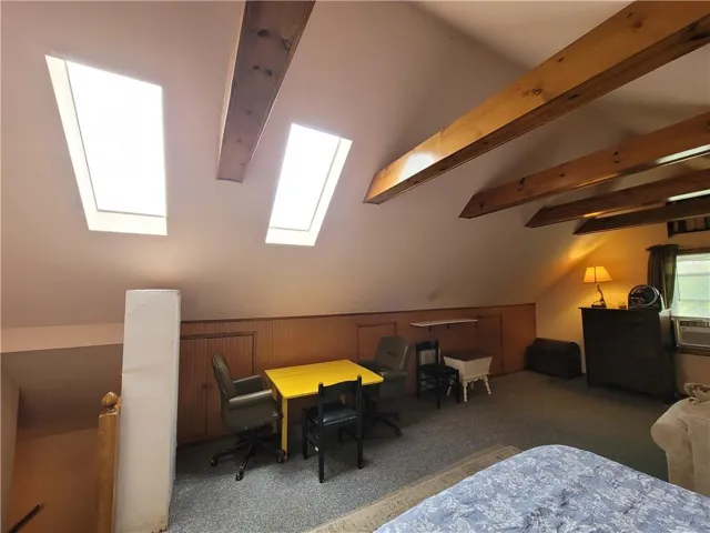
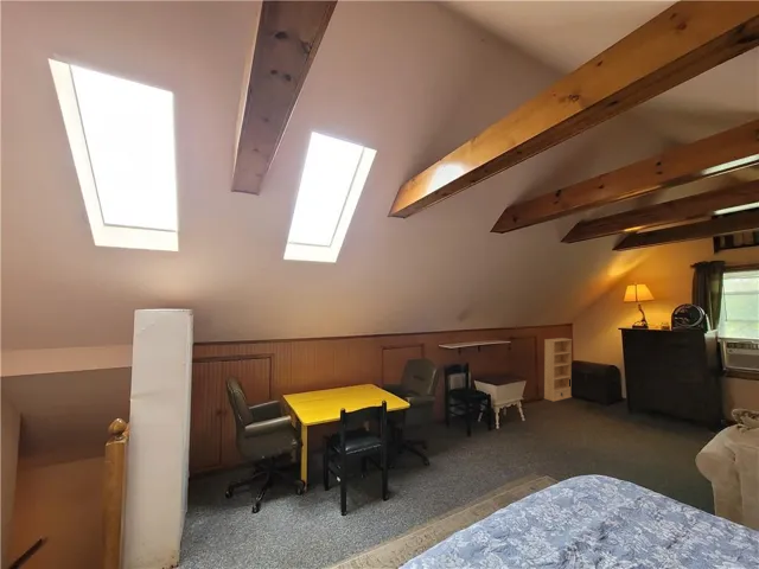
+ shelf [543,337,573,403]
